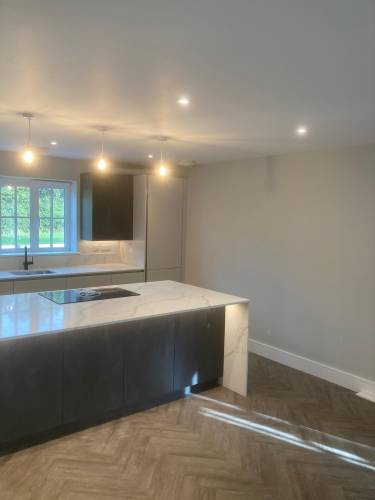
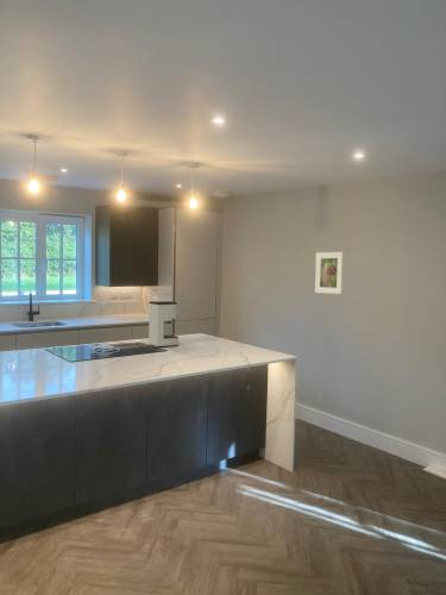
+ coffee maker [147,300,180,349]
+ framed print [314,251,345,295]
